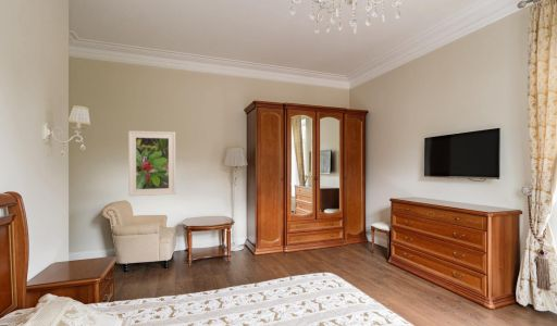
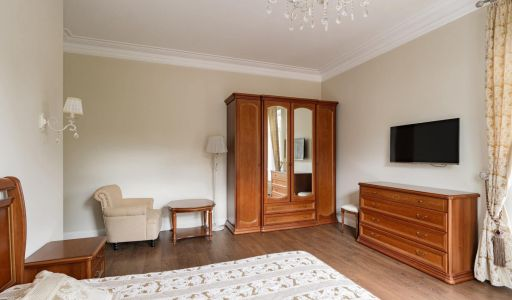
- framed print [127,129,176,198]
